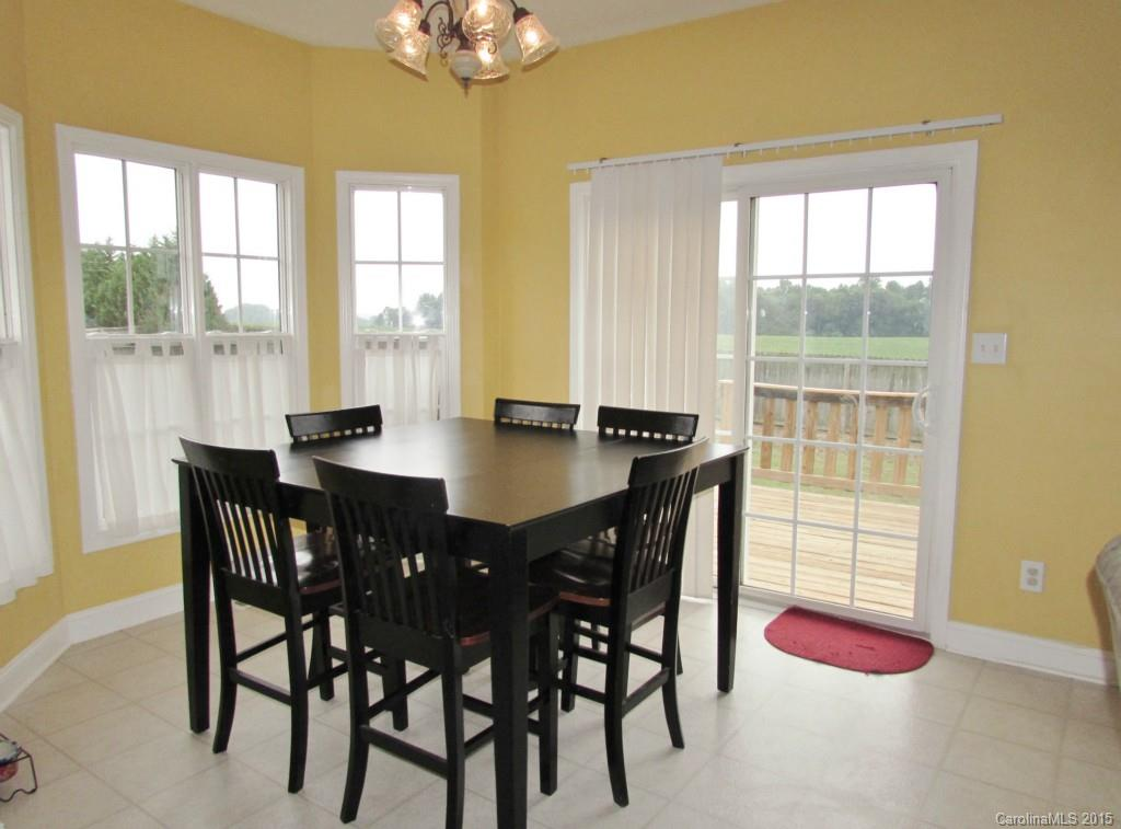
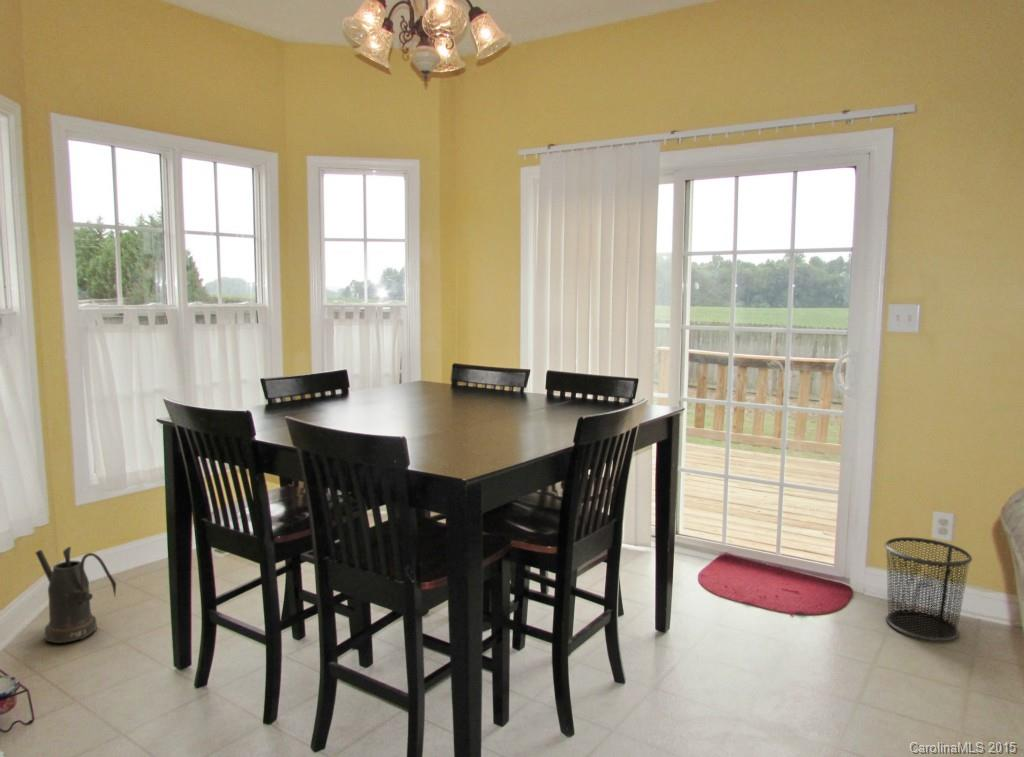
+ waste bin [884,536,973,642]
+ watering can [34,546,117,644]
